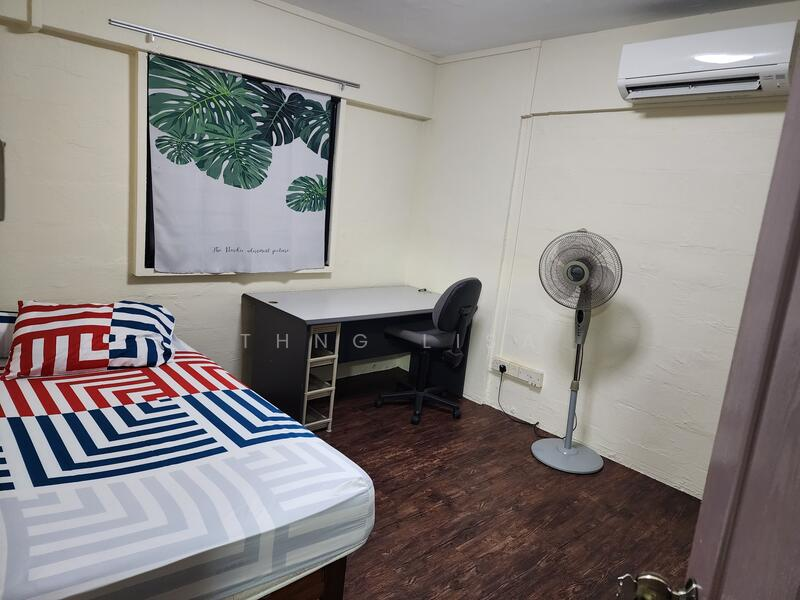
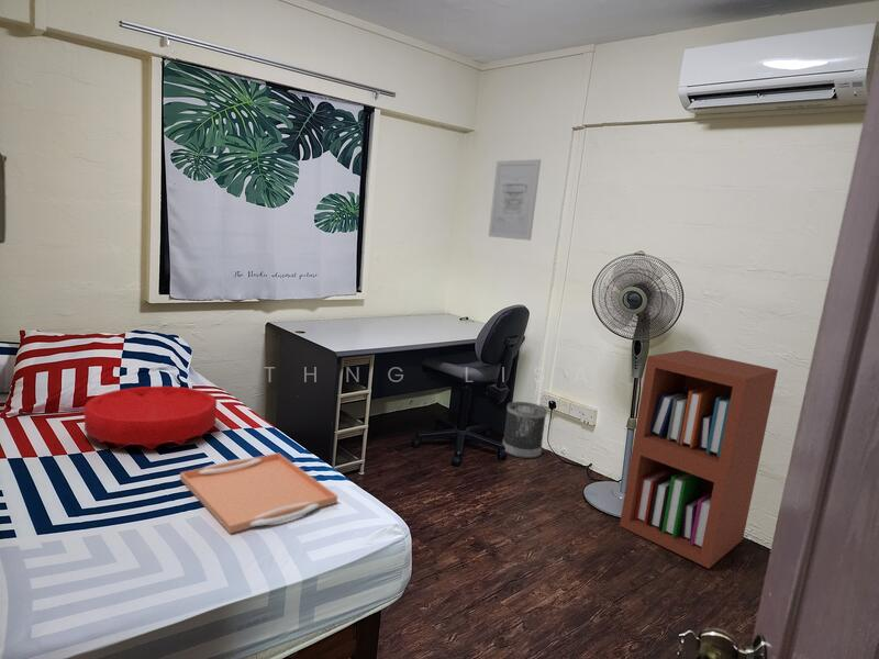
+ bookshelf [619,349,779,569]
+ wastebasket [501,401,548,459]
+ cushion [84,386,218,451]
+ wall art [488,158,542,242]
+ serving tray [179,451,338,535]
